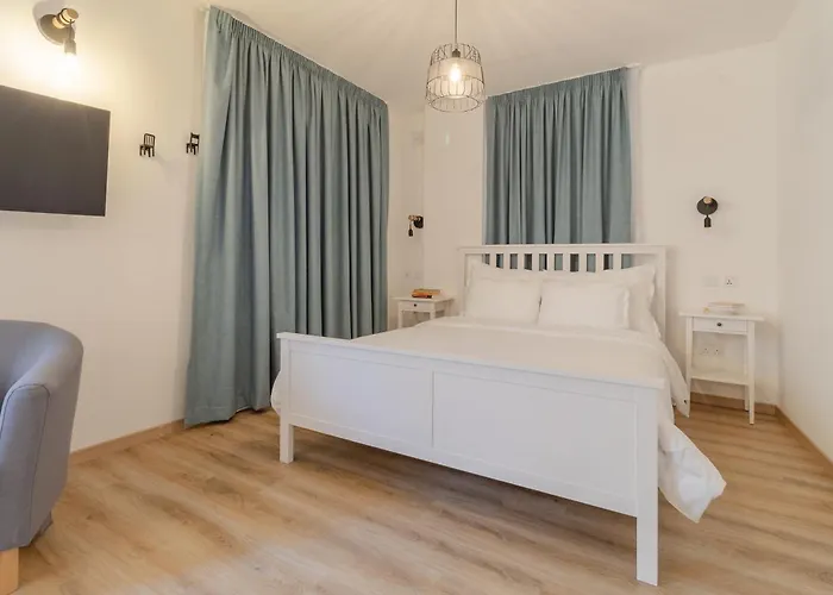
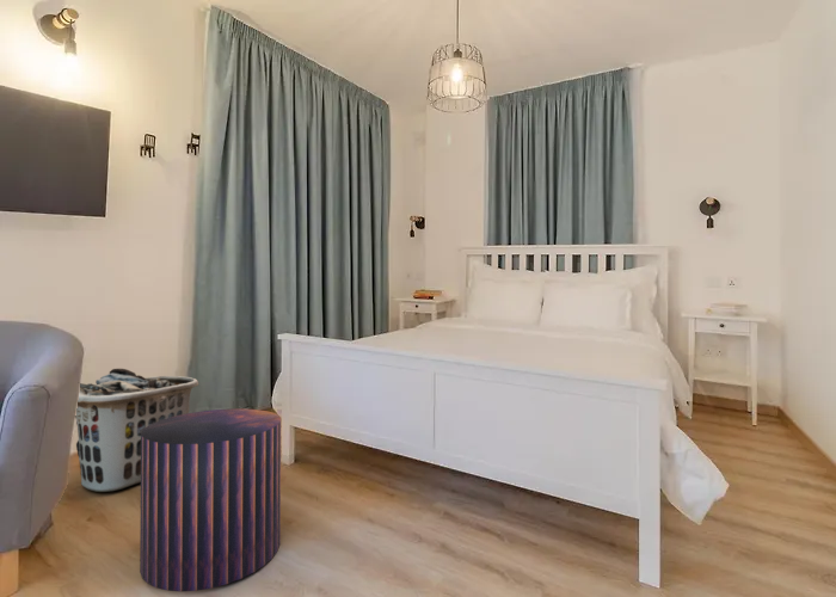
+ stool [139,407,282,592]
+ clothes hamper [74,368,199,493]
